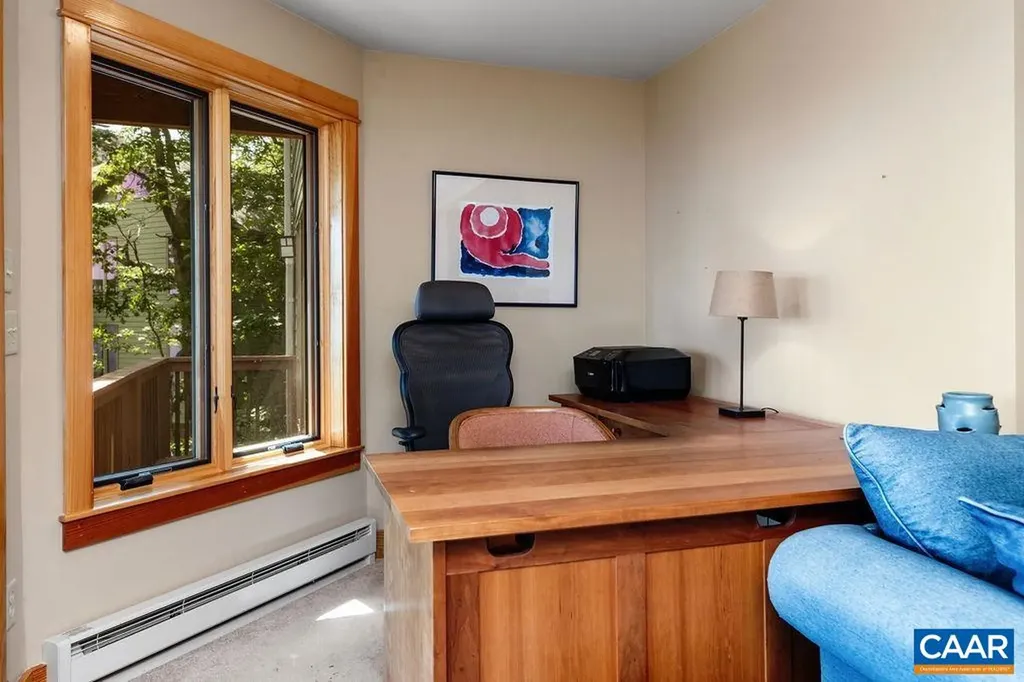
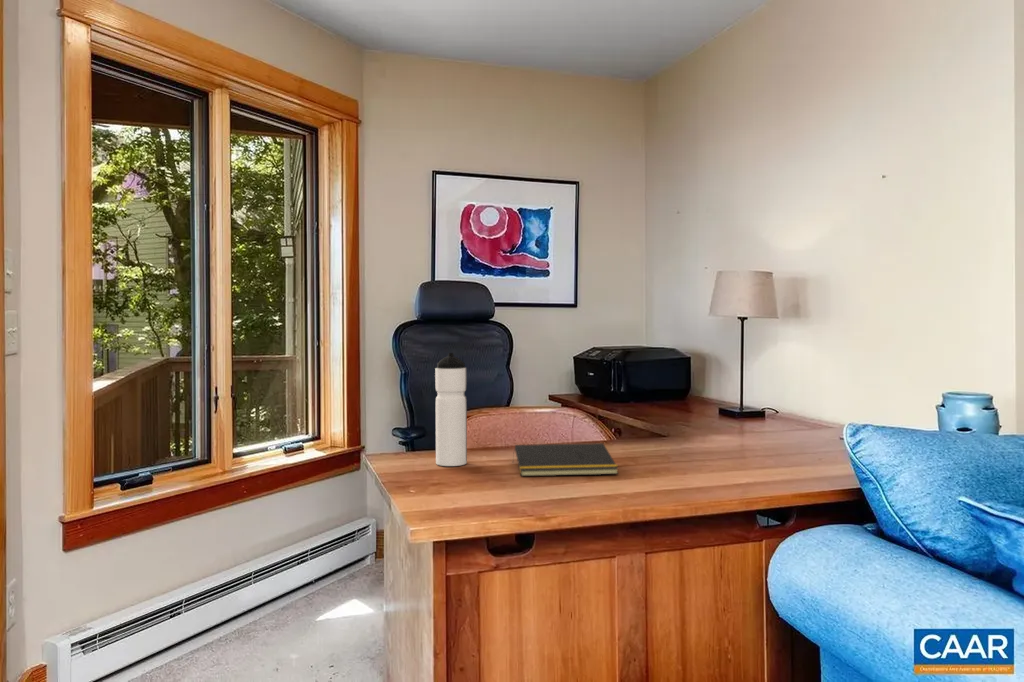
+ water bottle [434,352,468,467]
+ notepad [511,442,620,477]
